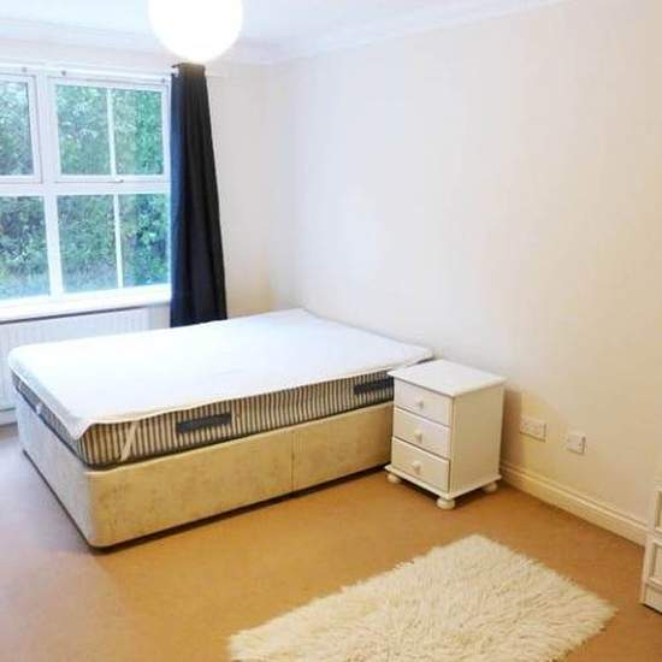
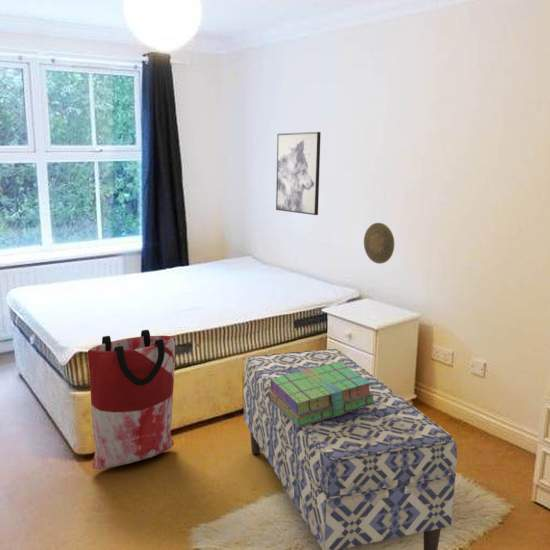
+ decorative plate [363,222,395,265]
+ bench [243,348,458,550]
+ stack of books [268,362,375,427]
+ wall art [275,131,322,216]
+ bag [87,329,176,470]
